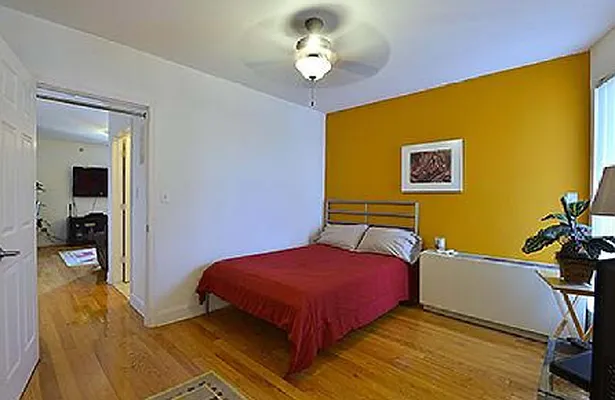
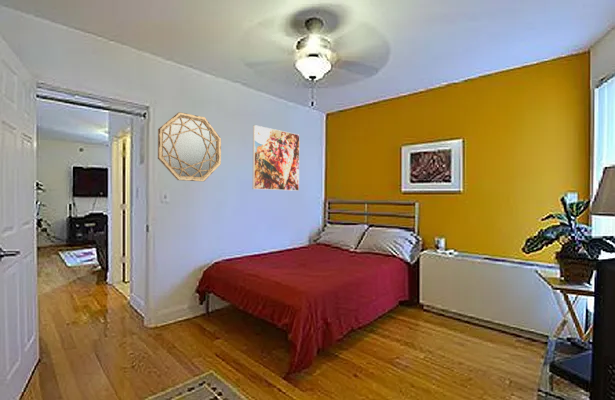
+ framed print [251,124,300,192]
+ home mirror [157,111,222,182]
